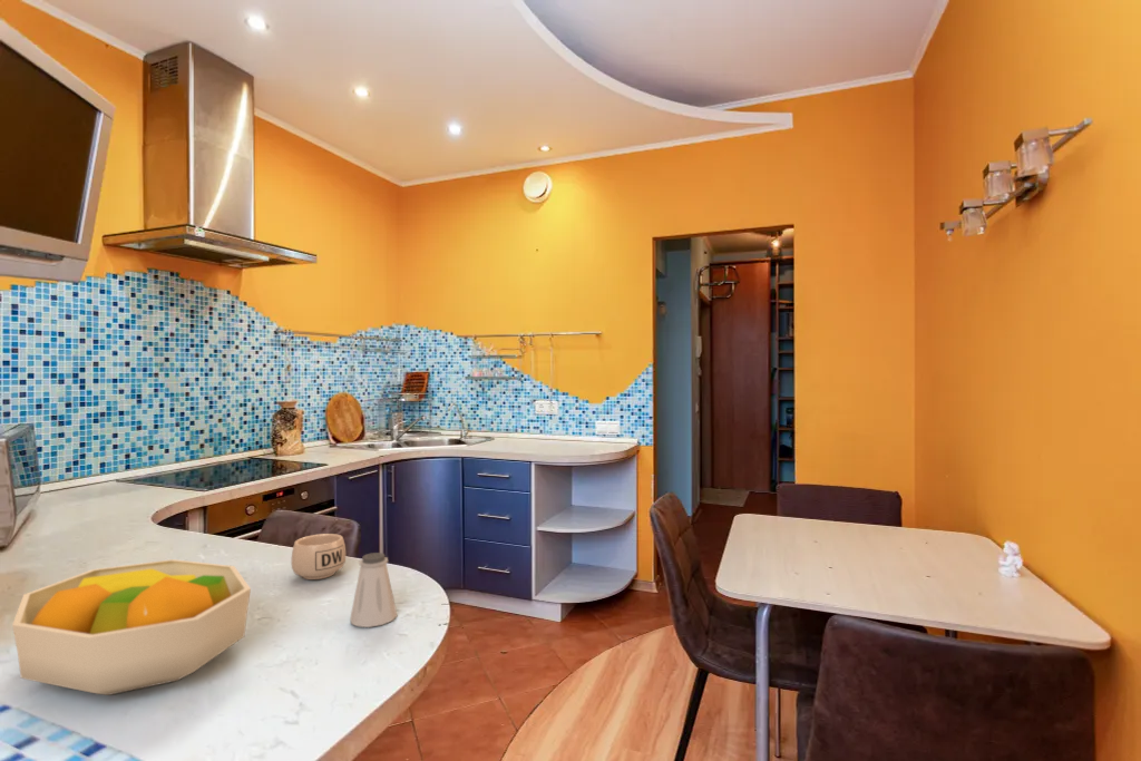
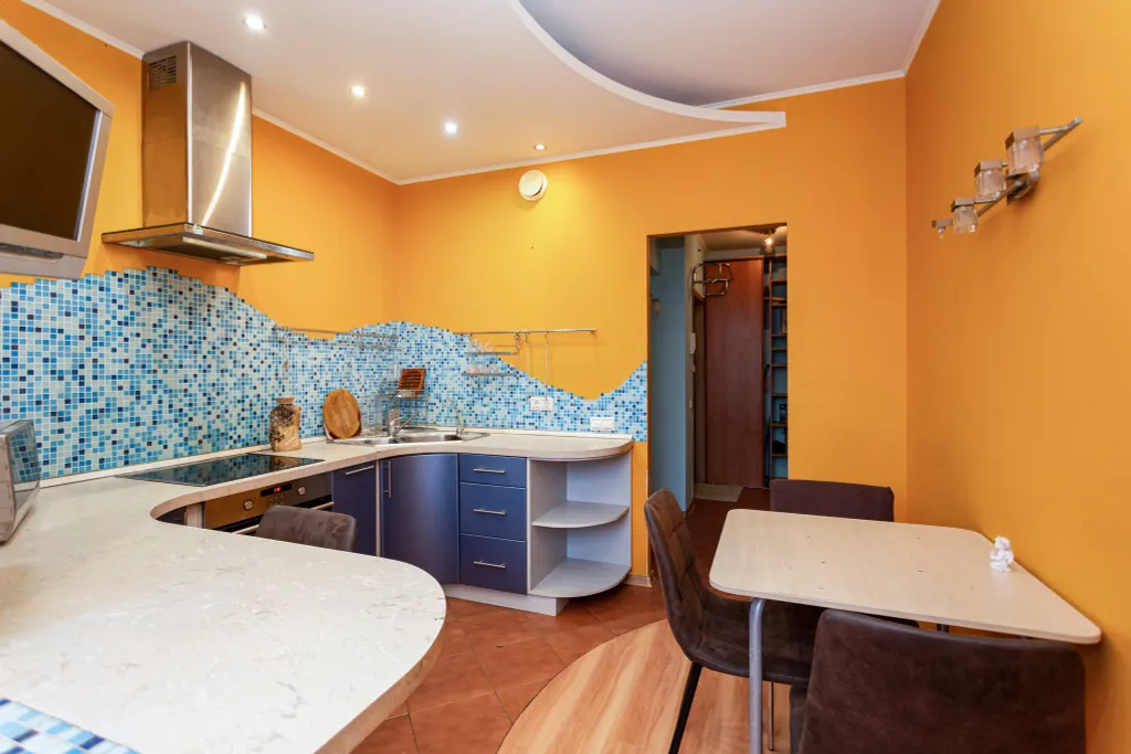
- fruit bowl [11,558,252,696]
- saltshaker [349,552,398,628]
- mug [290,533,347,580]
